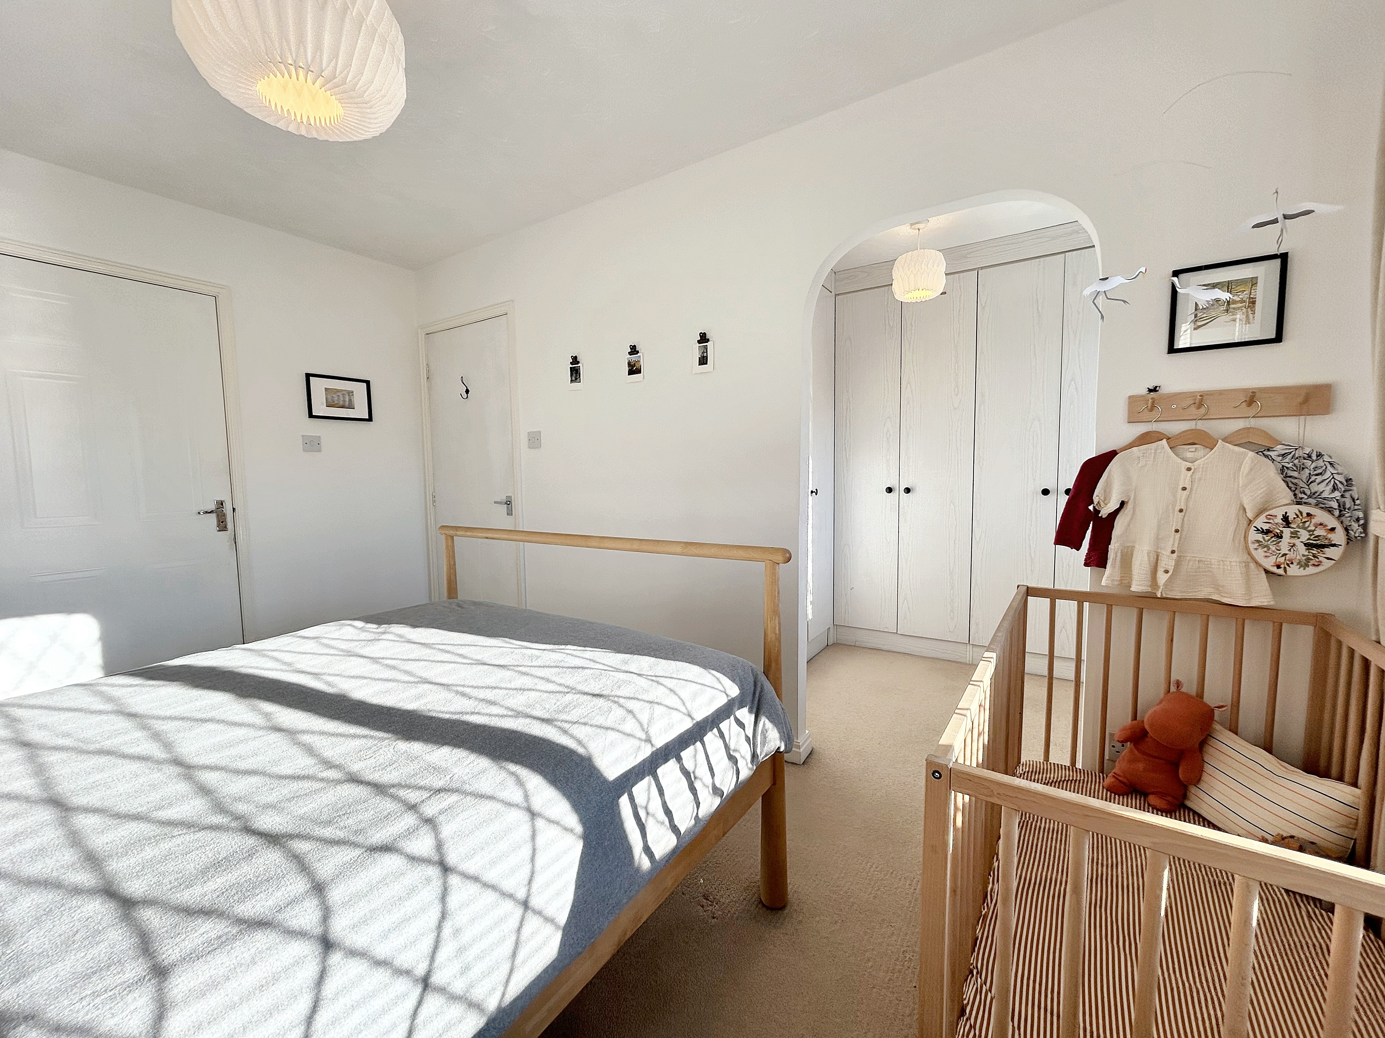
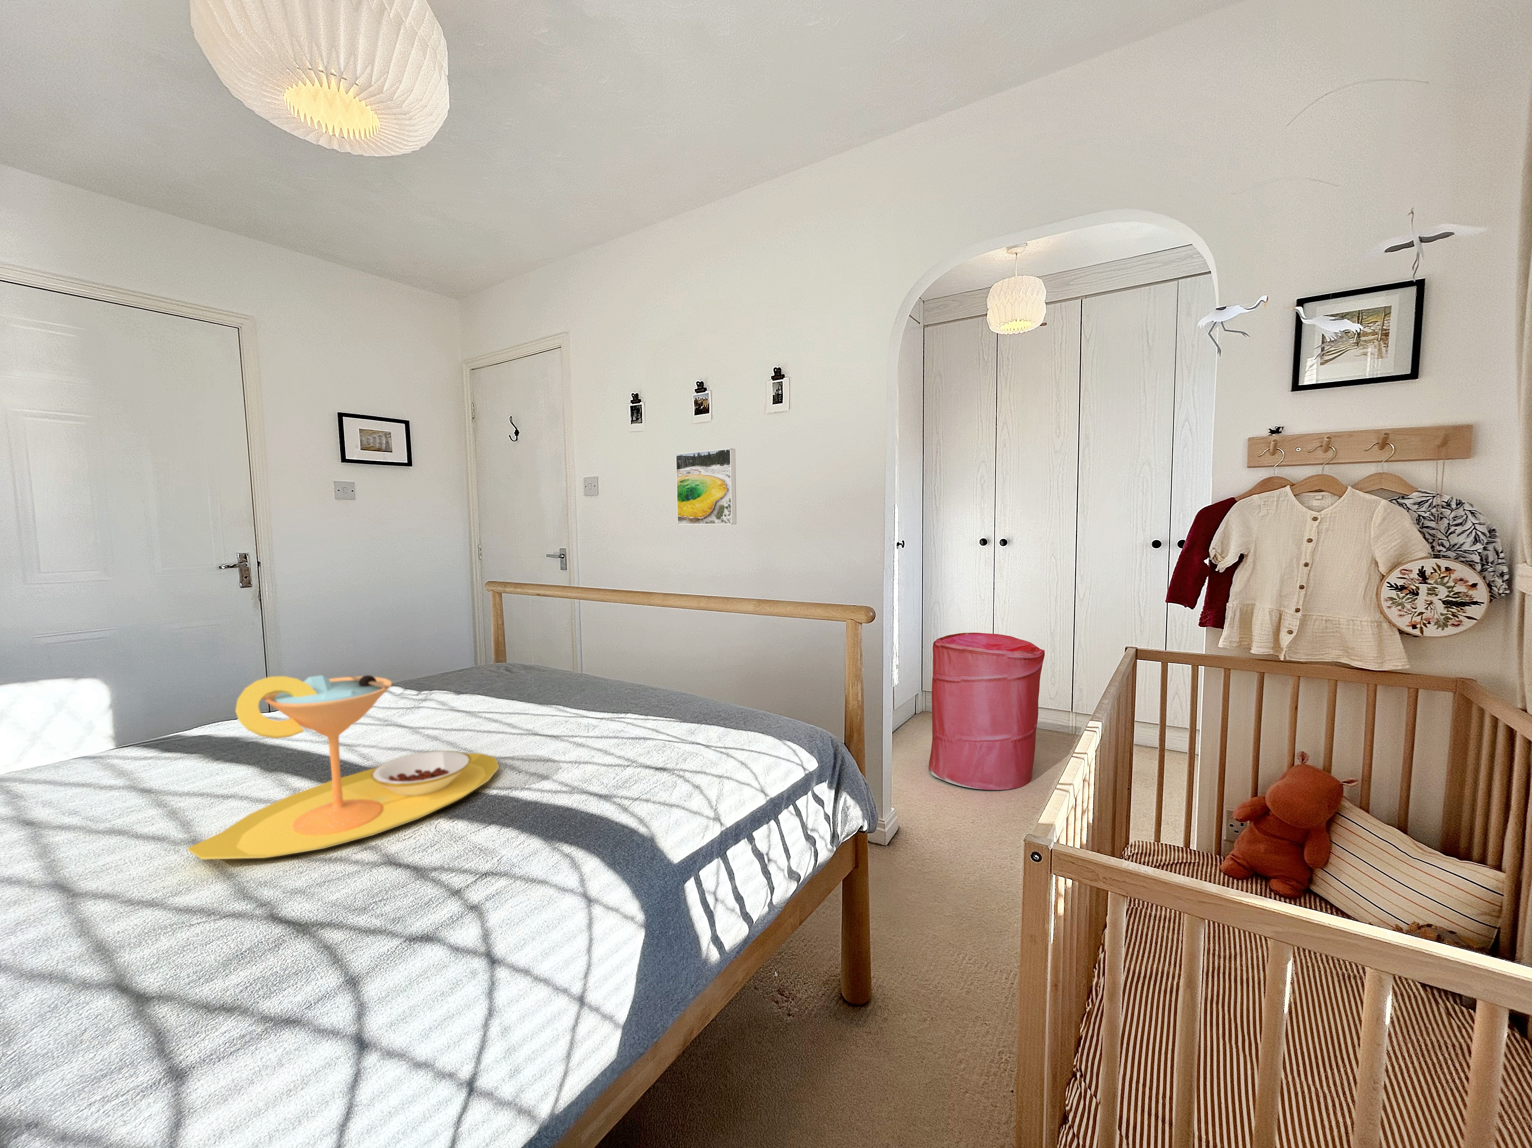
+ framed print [676,447,737,526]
+ laundry hamper [928,632,1045,790]
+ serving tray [187,675,499,860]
